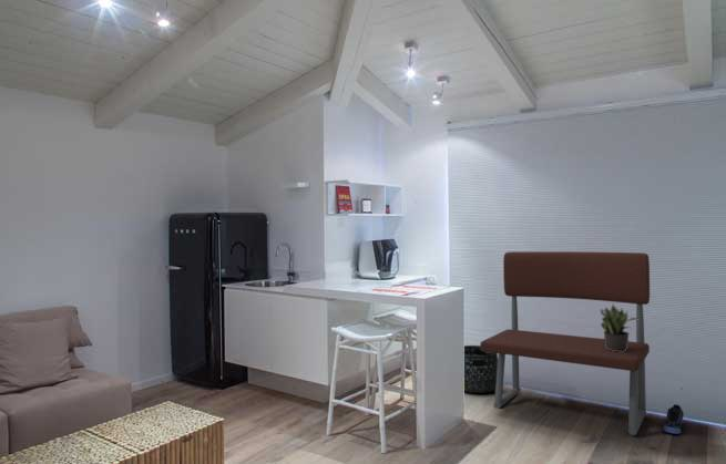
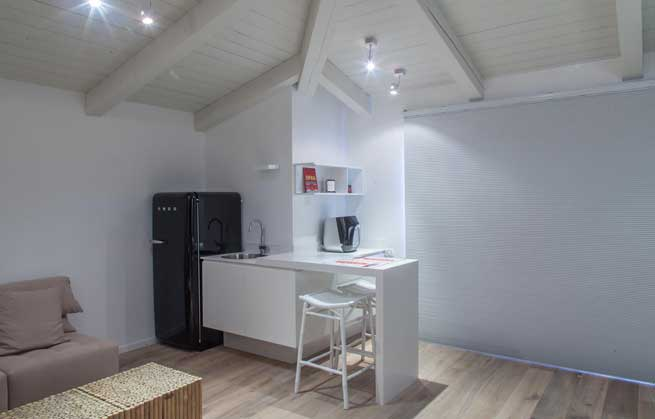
- bench [479,250,651,436]
- potted plant [600,303,638,352]
- basket [463,344,499,394]
- sneaker [662,403,685,435]
